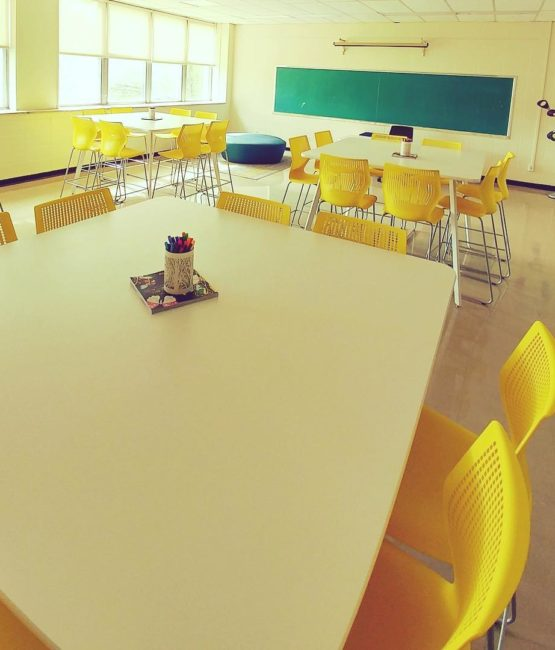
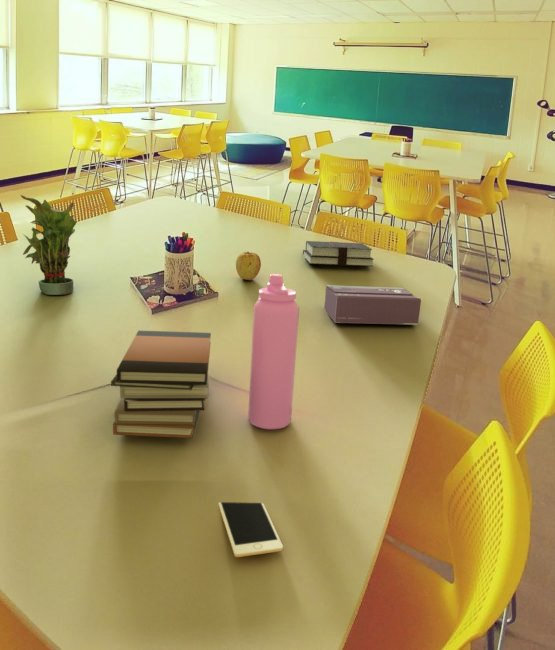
+ cell phone [218,501,284,558]
+ apple [235,251,262,281]
+ potted plant [19,194,78,296]
+ tissue box [323,284,422,326]
+ hardback book [302,240,375,267]
+ water bottle [247,273,300,430]
+ book stack [110,330,212,439]
